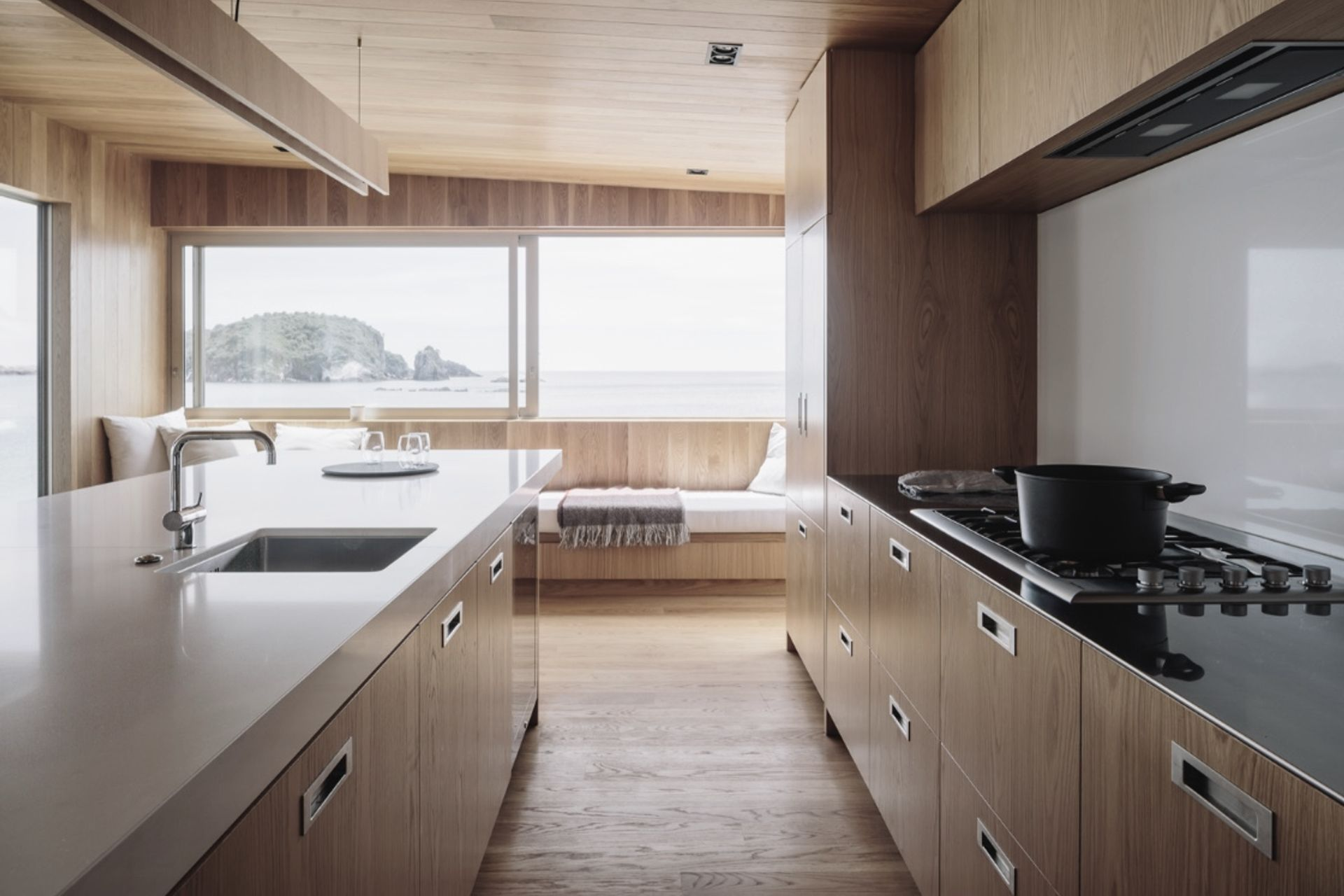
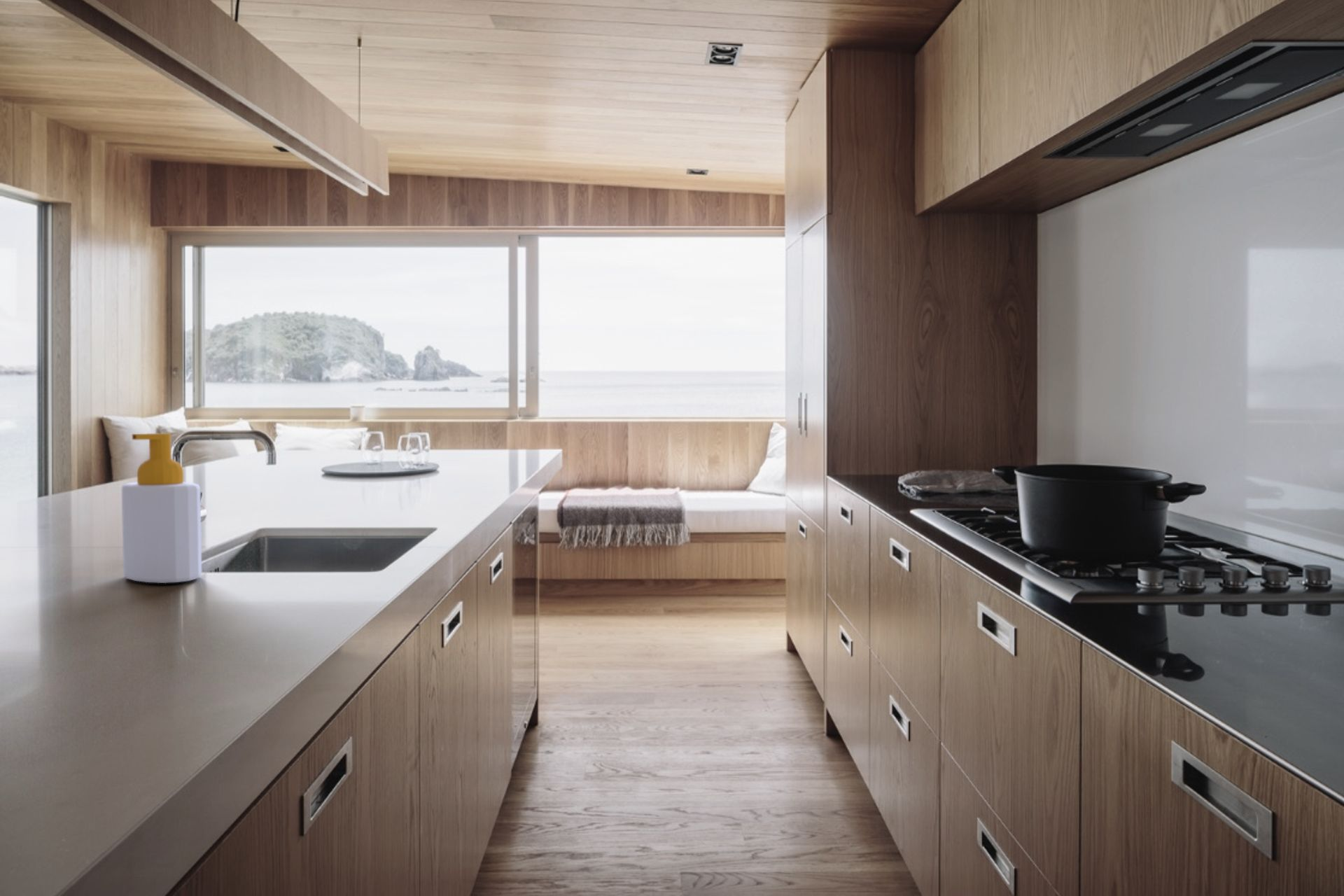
+ soap bottle [121,433,202,584]
